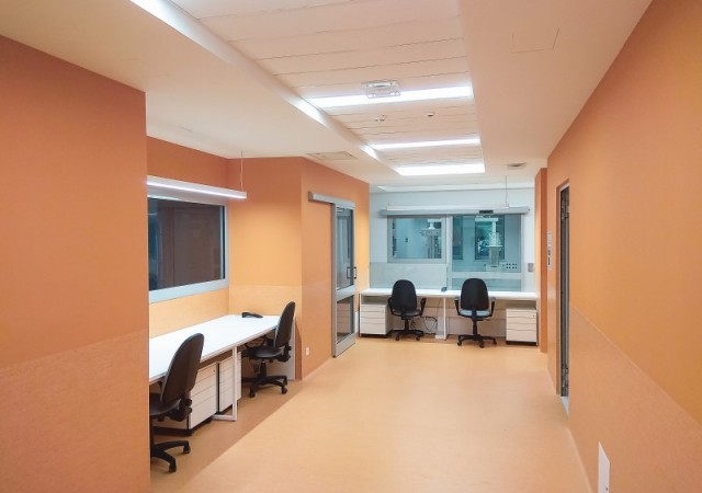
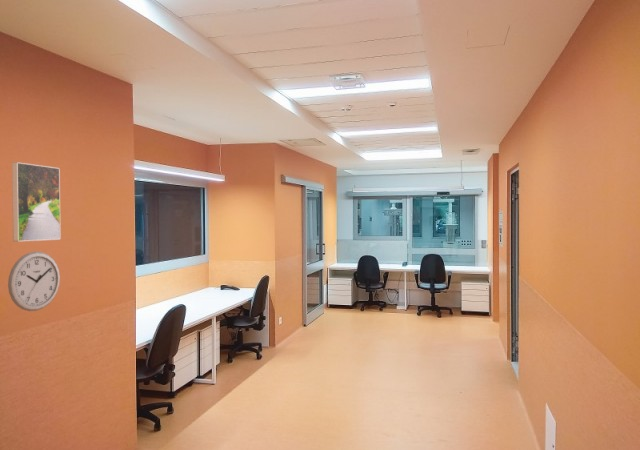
+ wall clock [7,251,61,312]
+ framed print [11,161,62,242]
